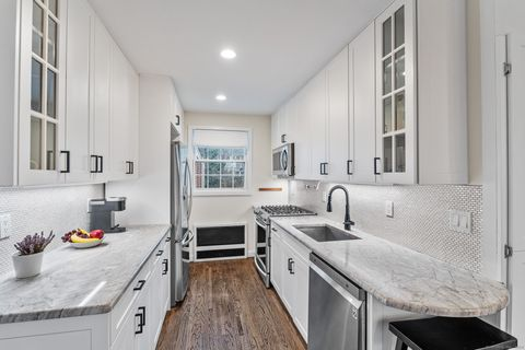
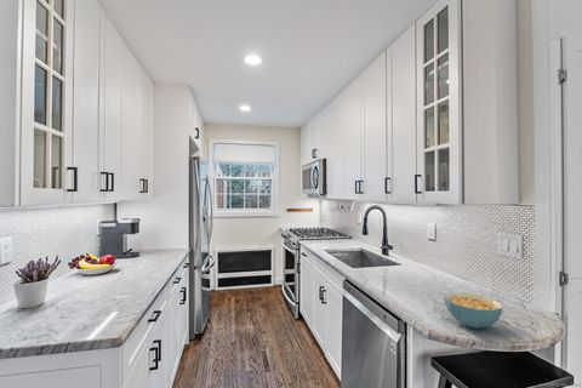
+ cereal bowl [443,291,503,330]
